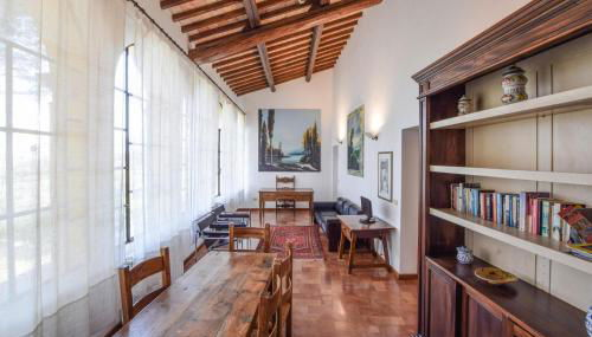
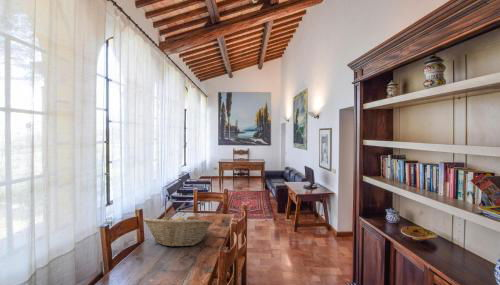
+ fruit basket [142,214,214,248]
